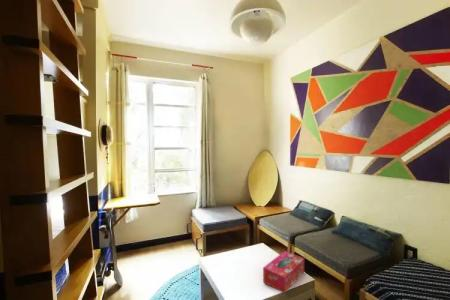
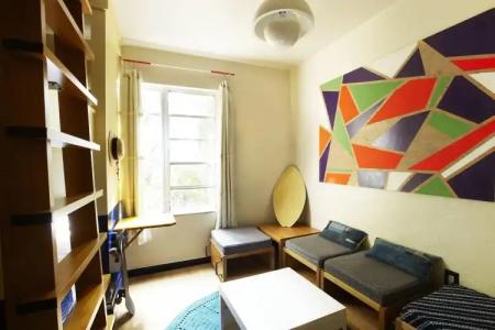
- tissue box [262,250,305,294]
